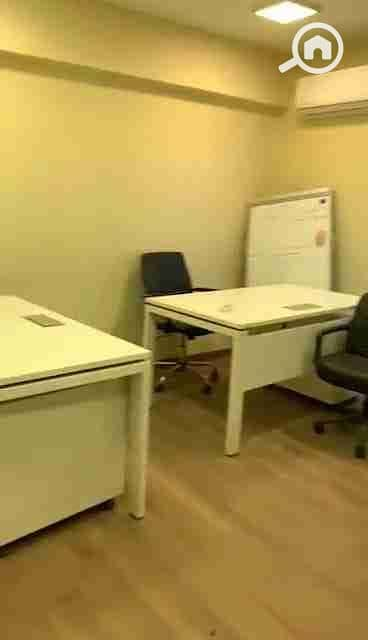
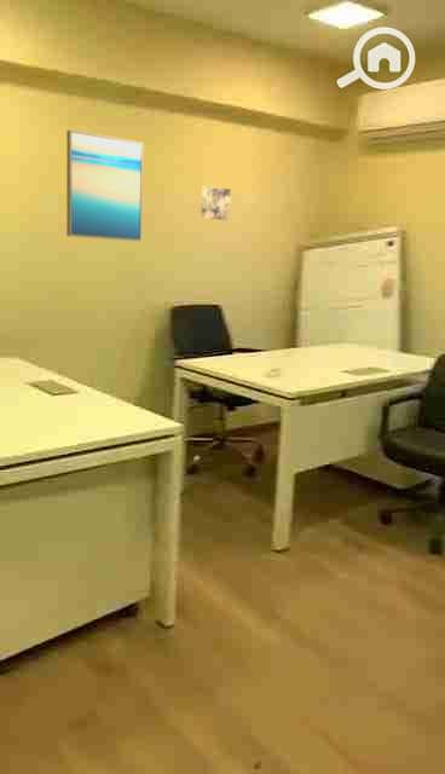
+ wall art [65,128,144,242]
+ map [200,184,232,221]
